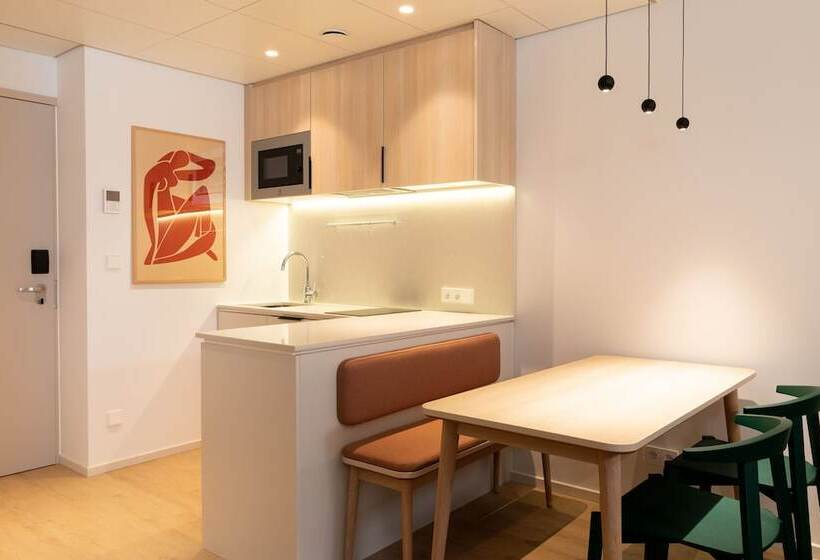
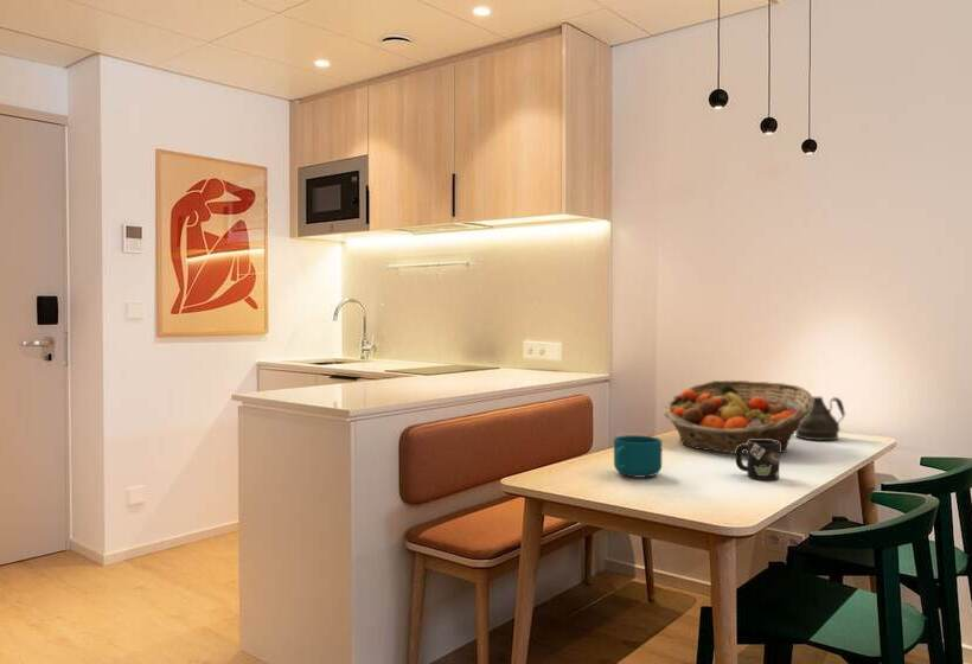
+ cup [613,434,663,478]
+ teapot [794,396,846,441]
+ mug [735,440,781,481]
+ fruit basket [663,379,813,456]
